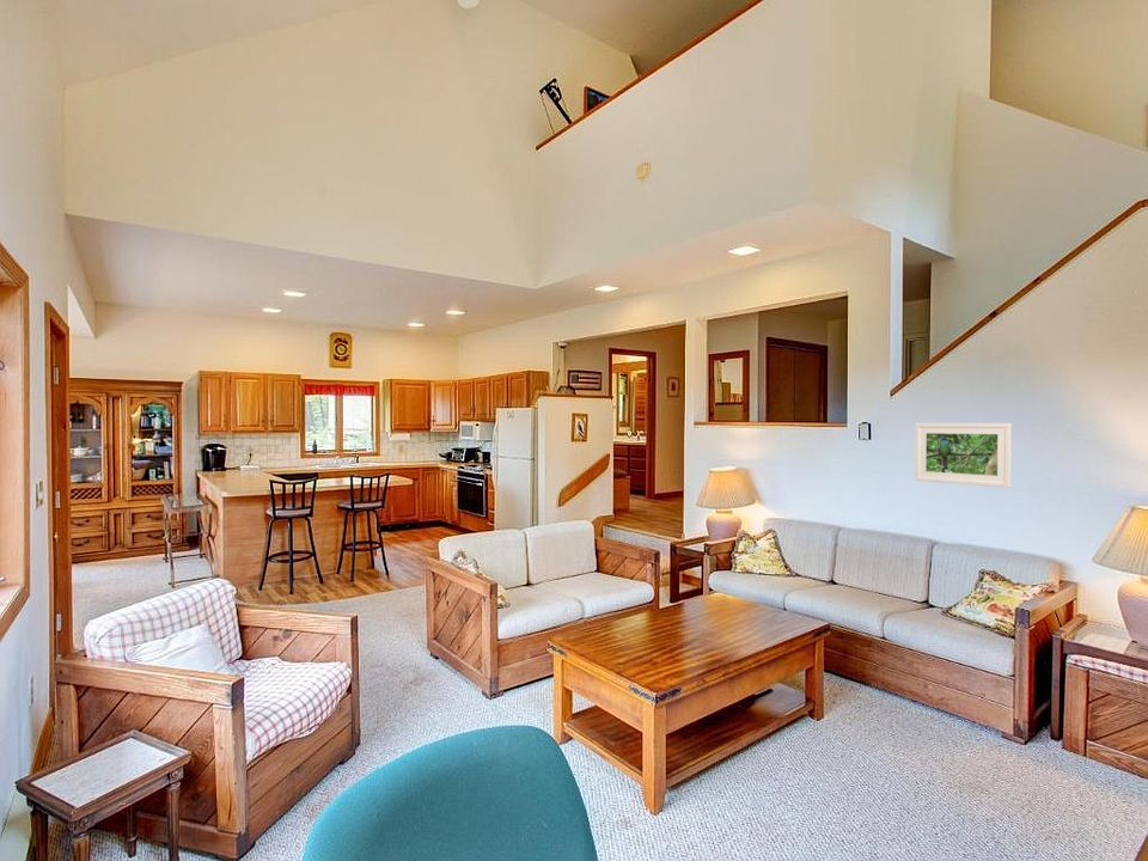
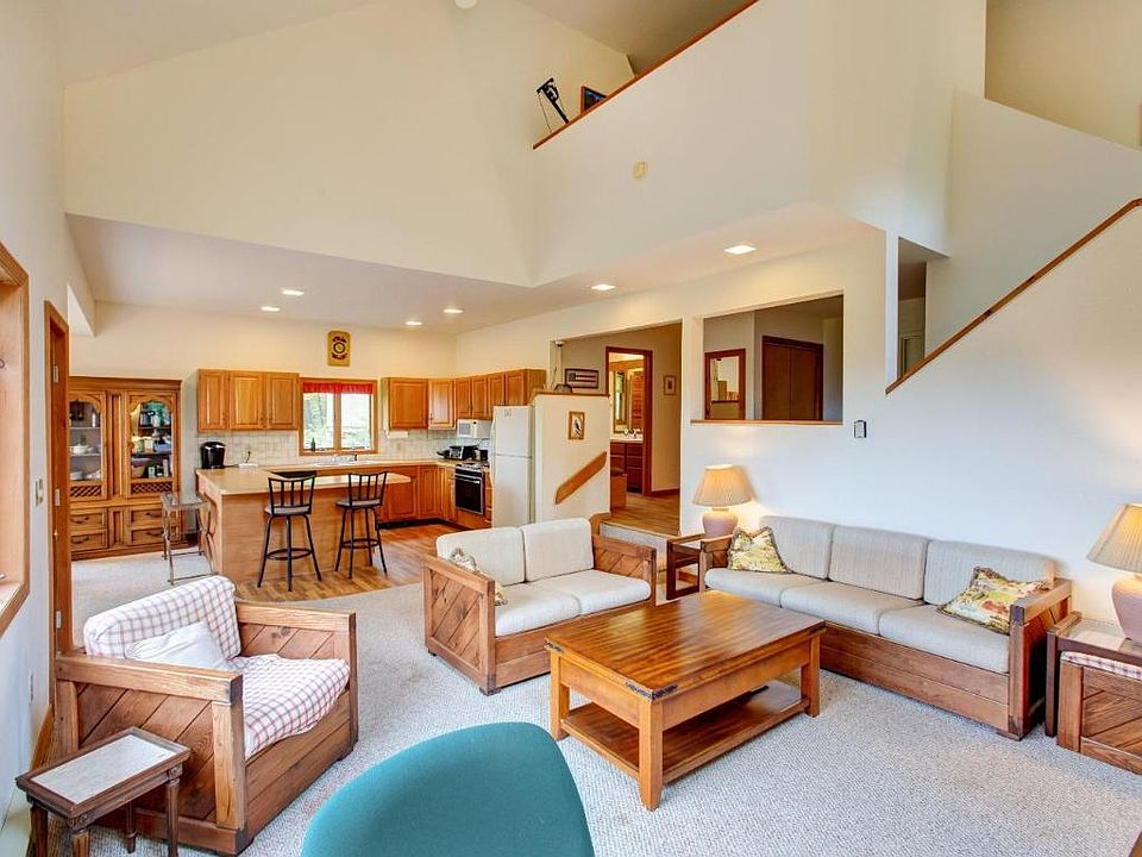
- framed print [914,422,1013,489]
